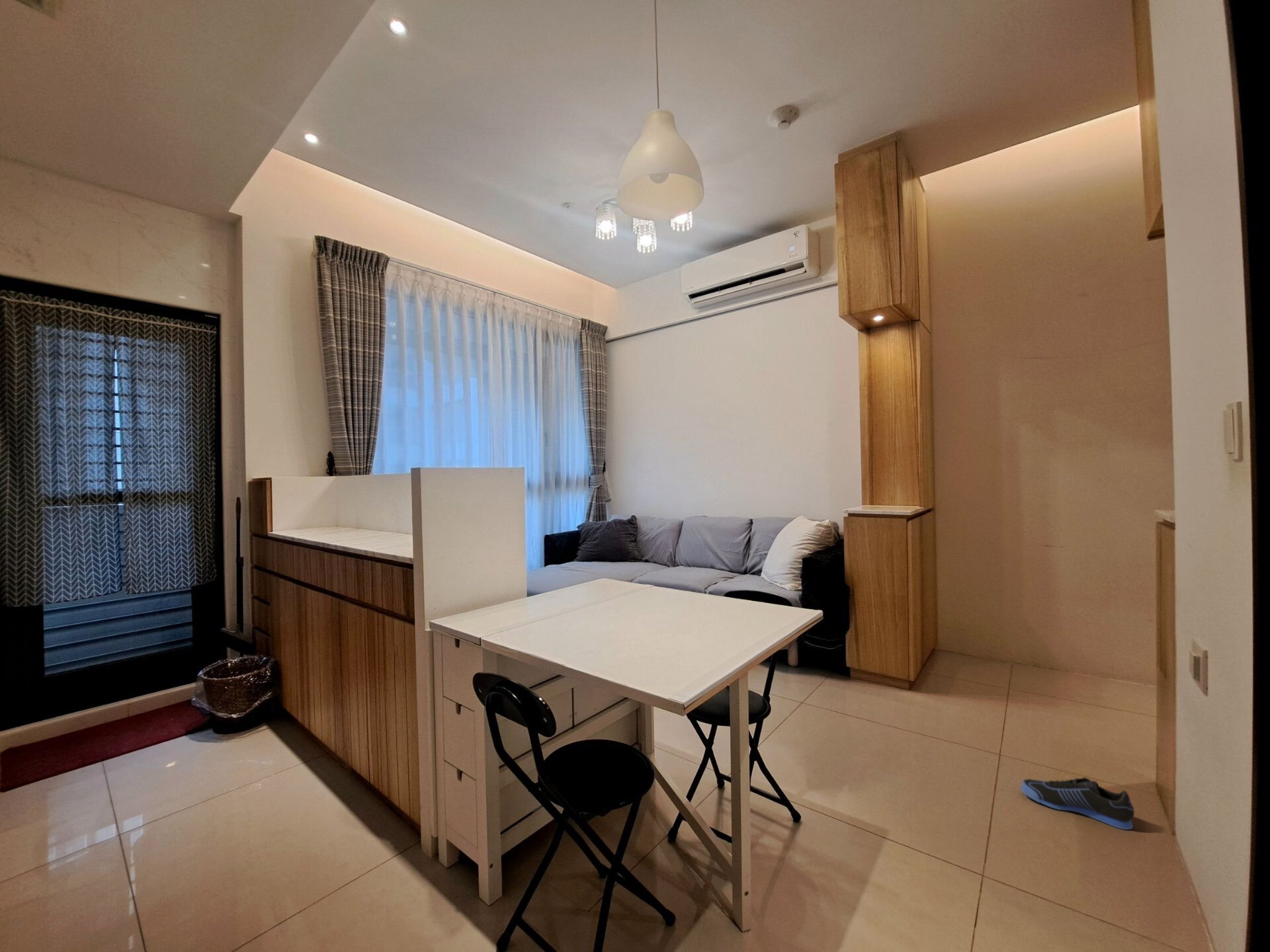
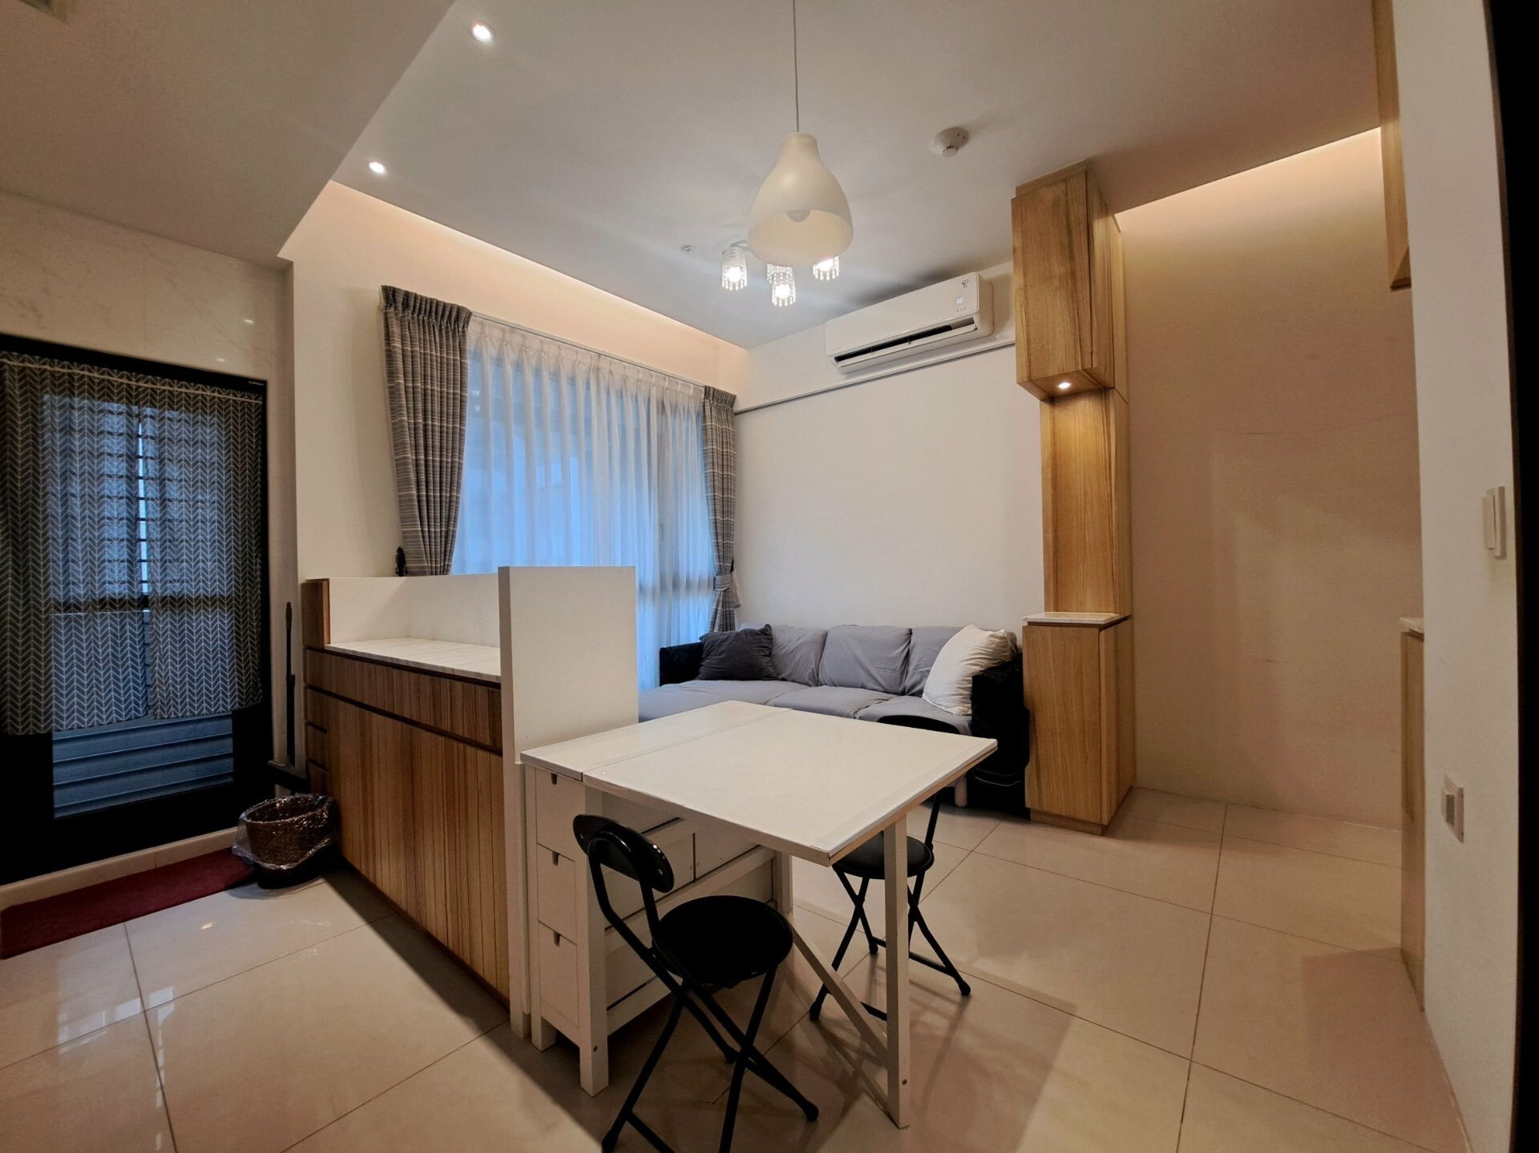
- sneaker [1021,777,1135,830]
